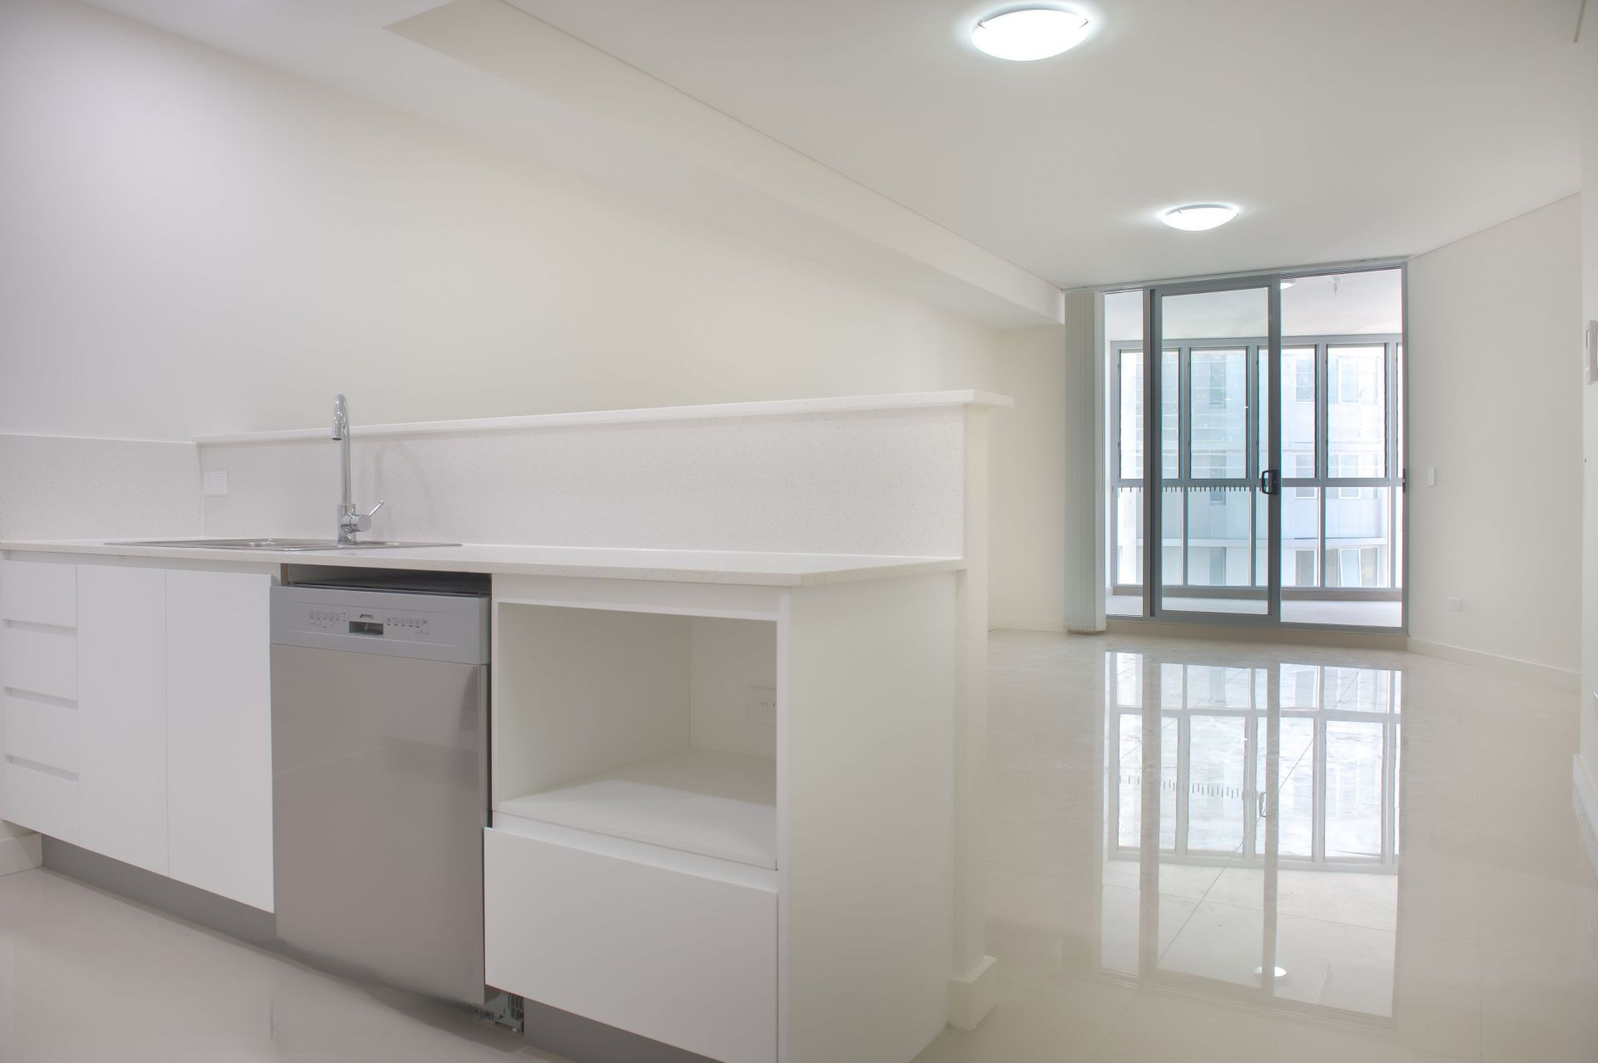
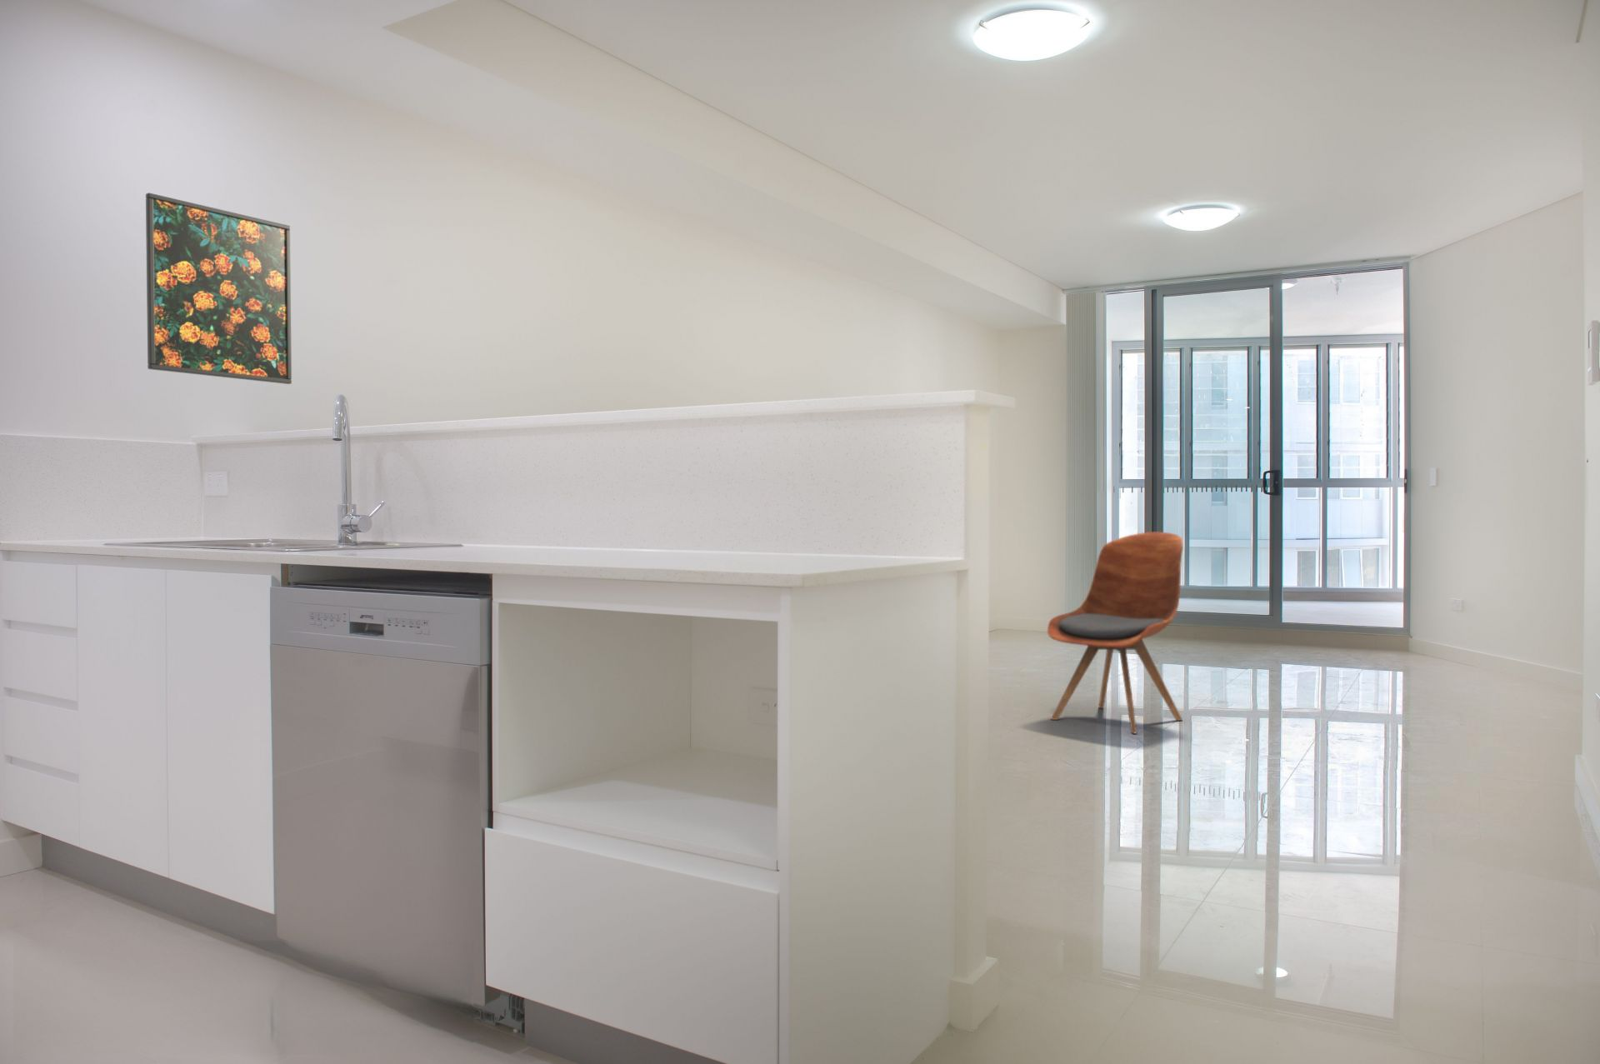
+ dining chair [1046,532,1183,734]
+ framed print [145,191,292,385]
